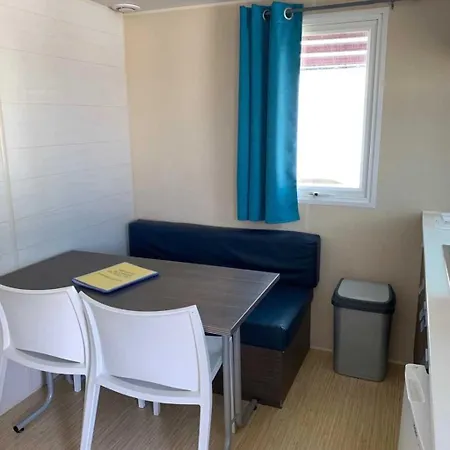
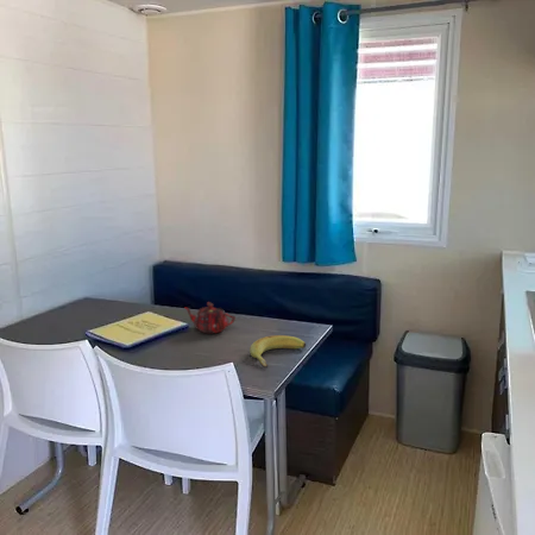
+ teapot [184,301,237,334]
+ banana [248,334,307,369]
